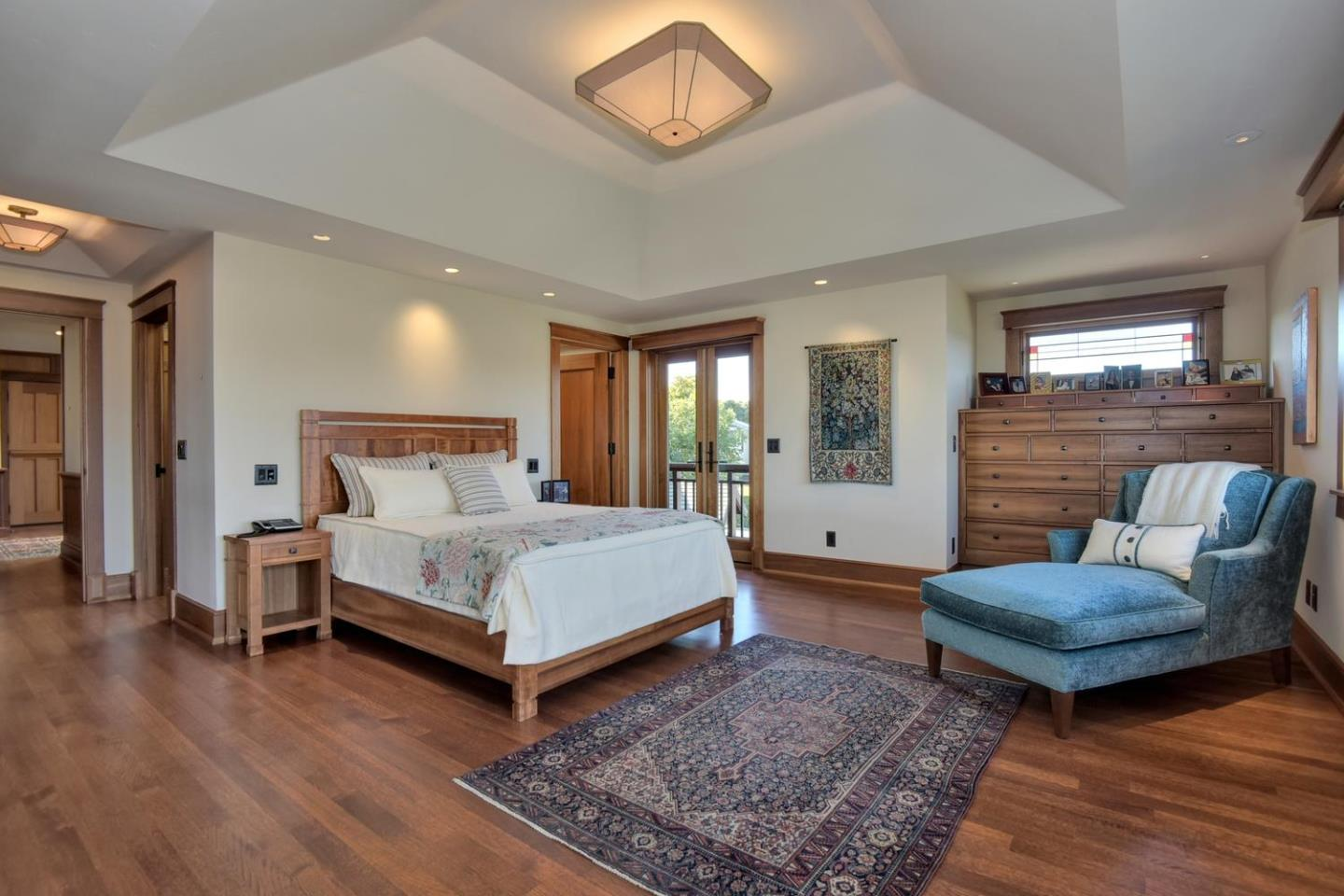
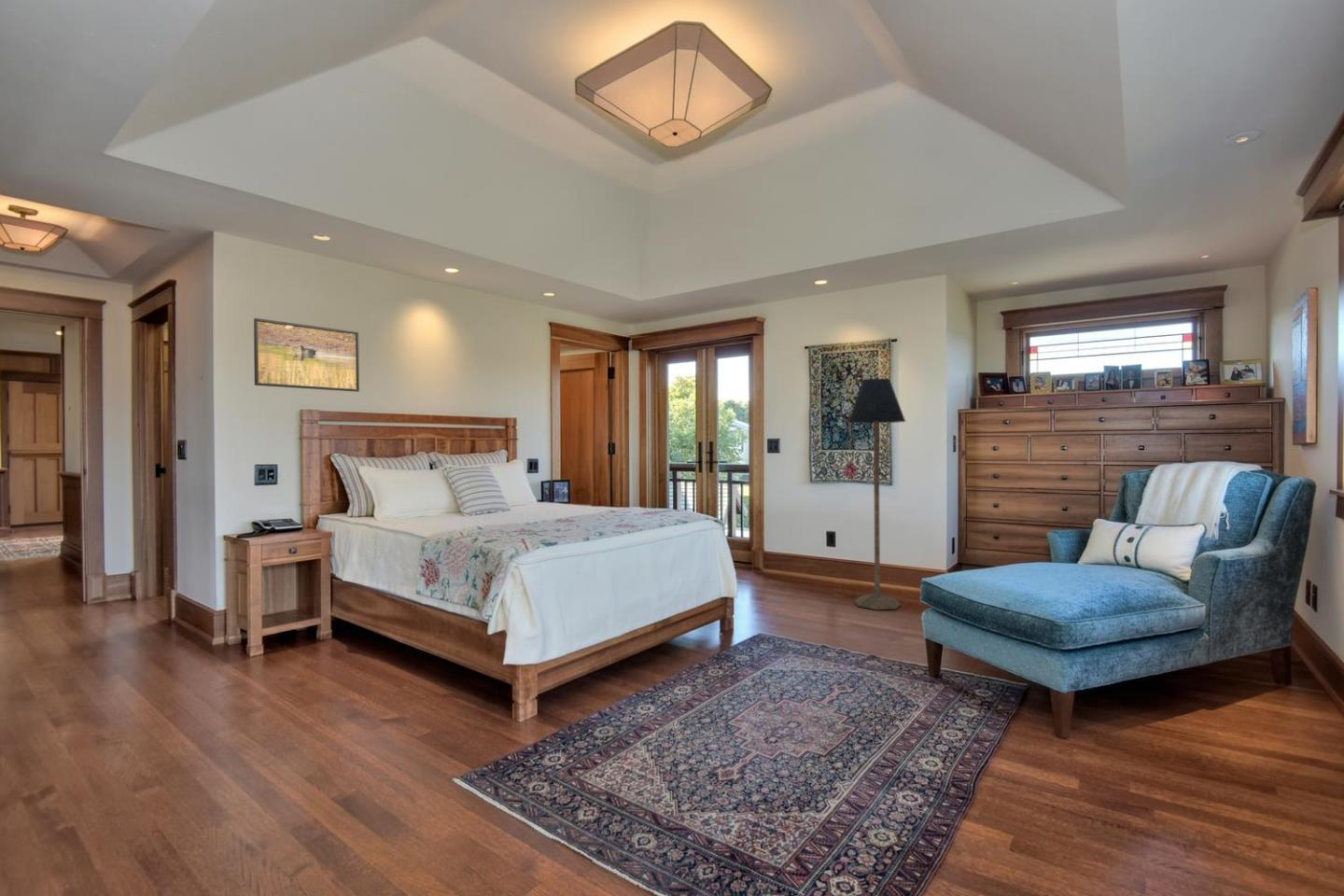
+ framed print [253,317,360,393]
+ floor lamp [847,377,906,610]
